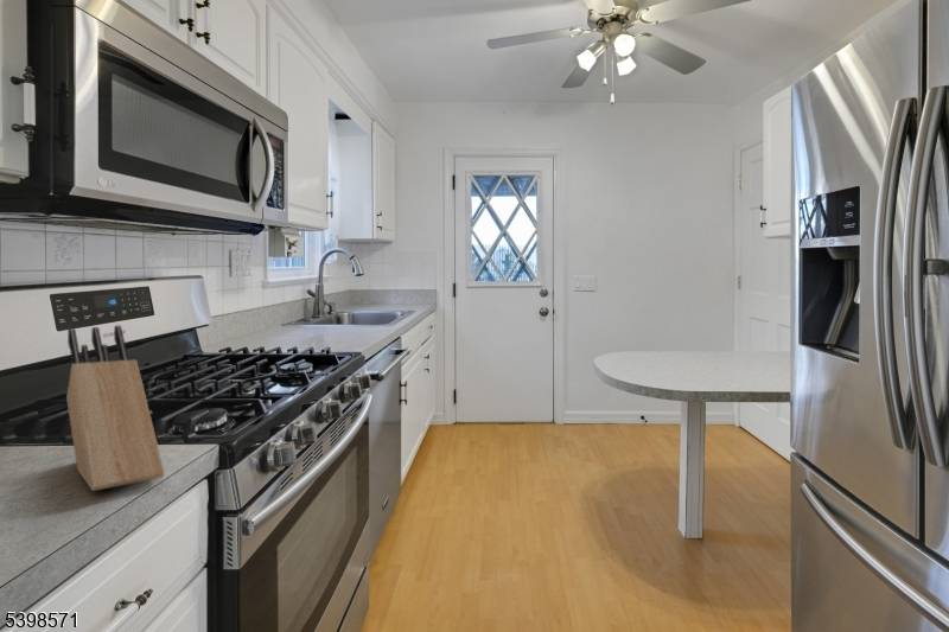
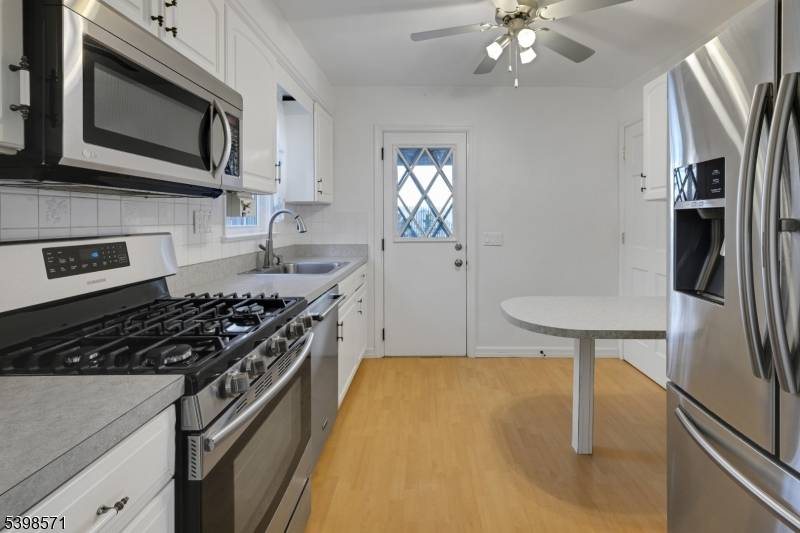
- knife block [65,324,166,492]
